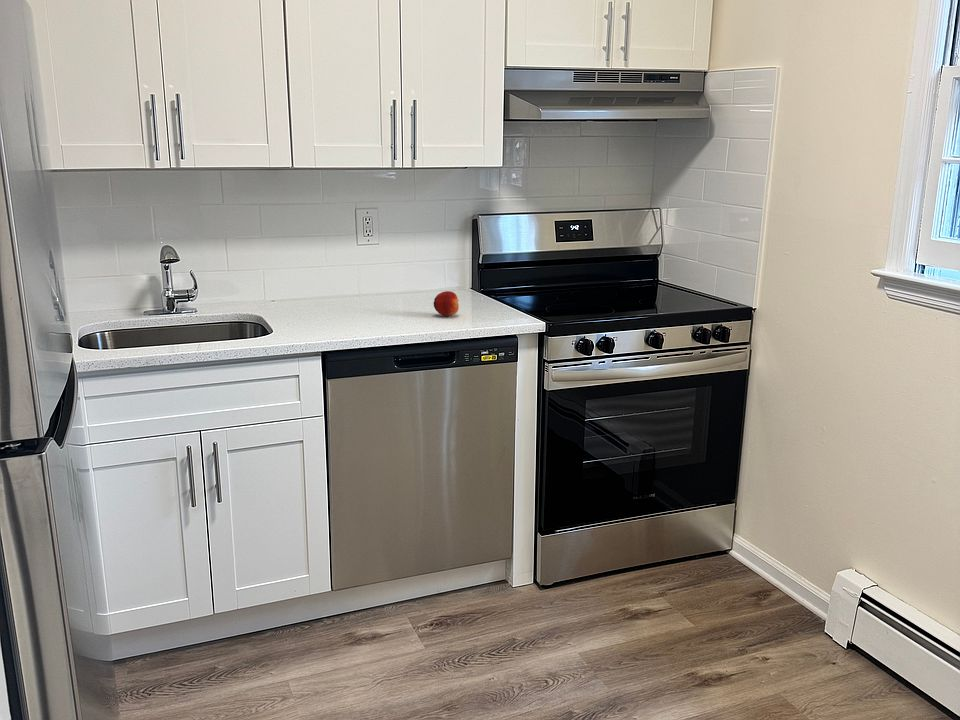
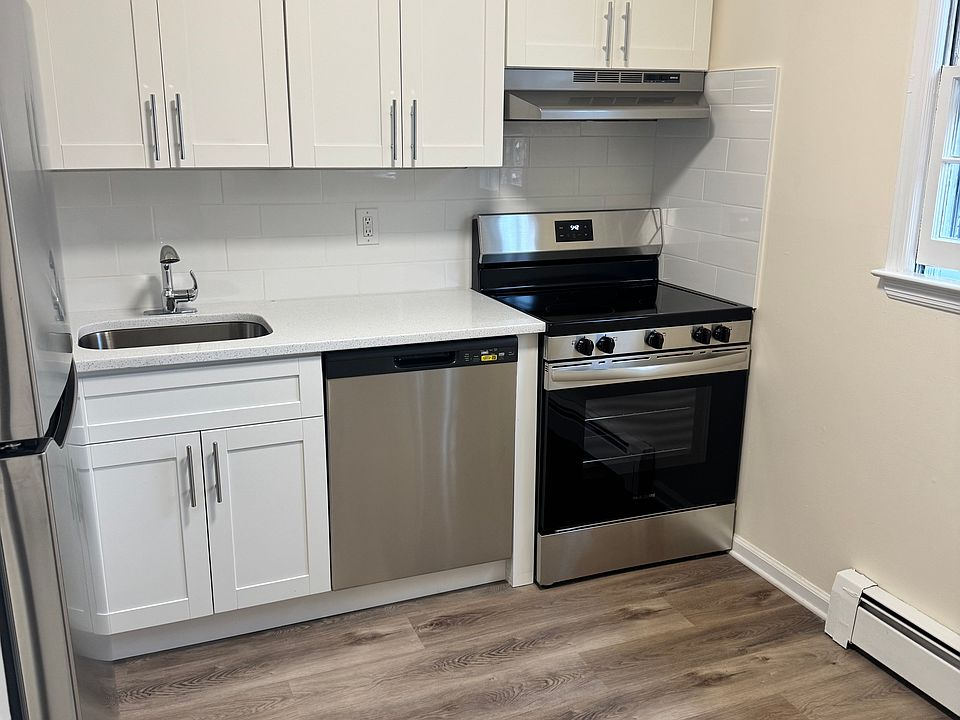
- apple [432,290,460,317]
